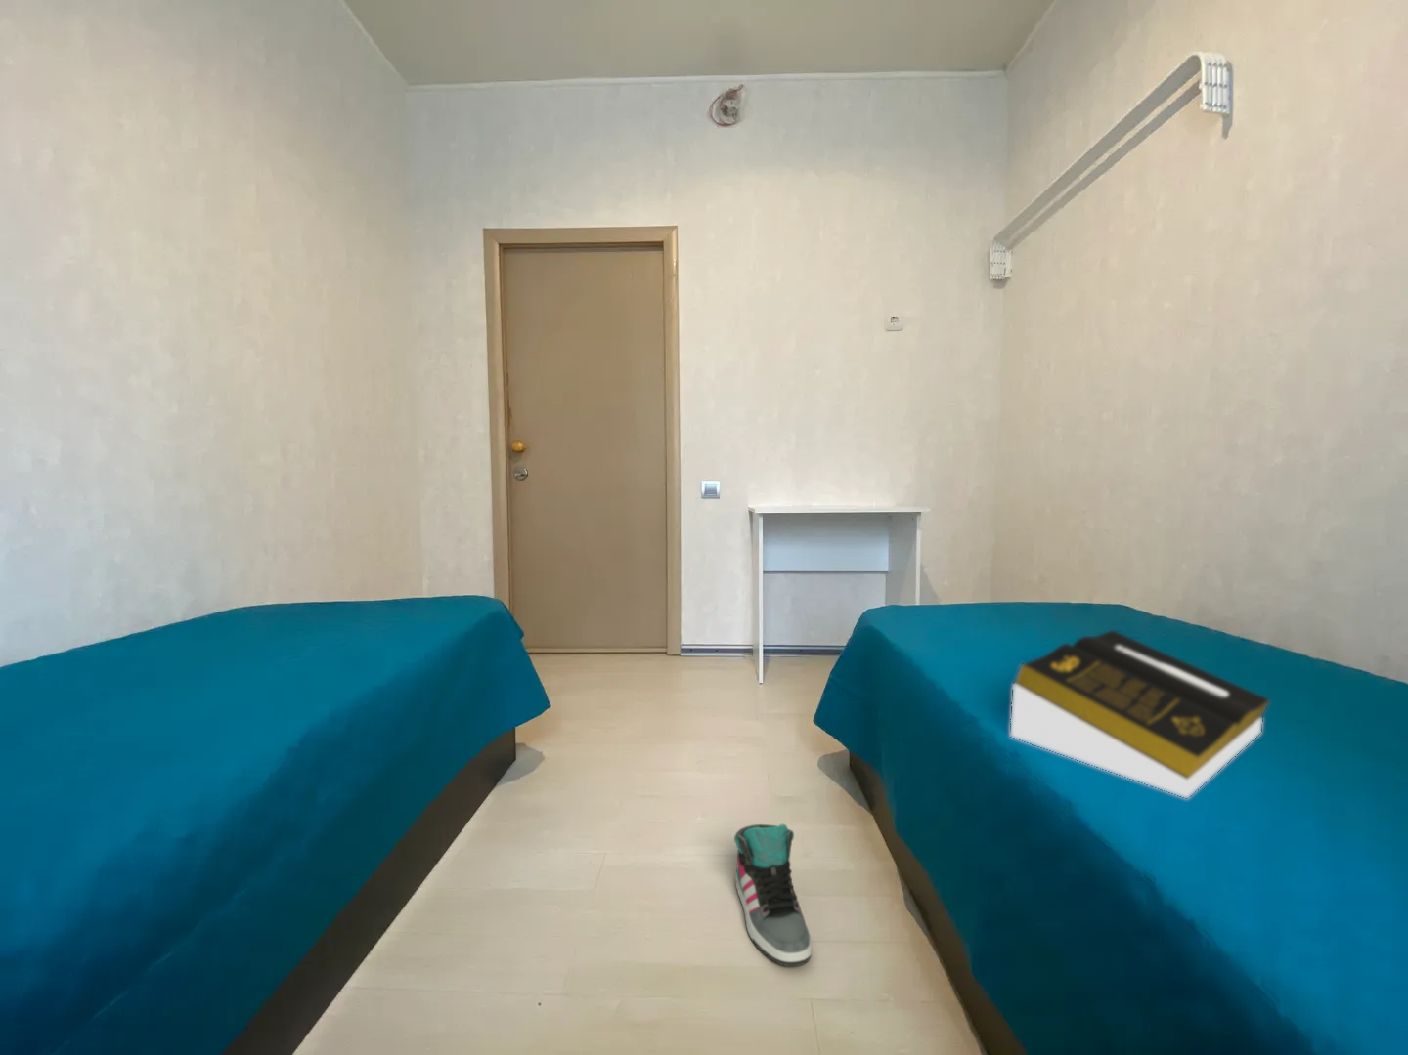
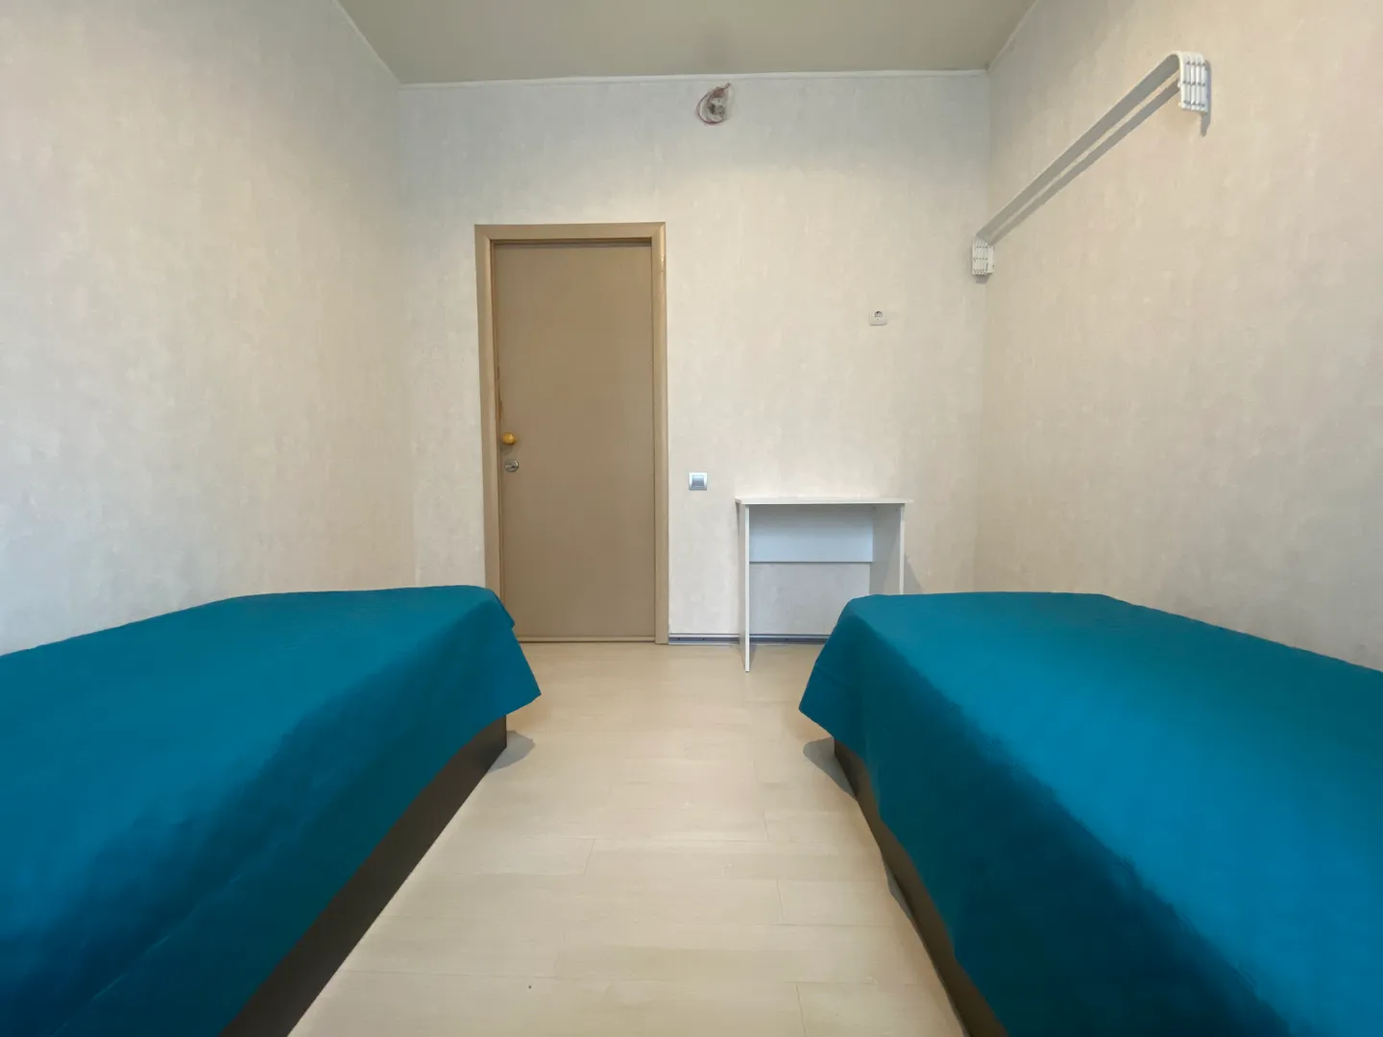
- book [1010,629,1272,799]
- sneaker [733,823,813,967]
